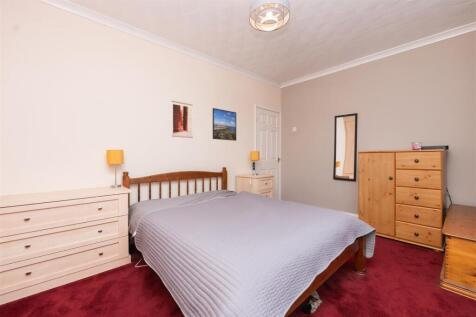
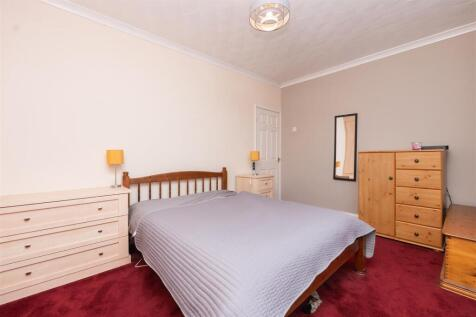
- wall art [171,100,194,139]
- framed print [212,107,237,142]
